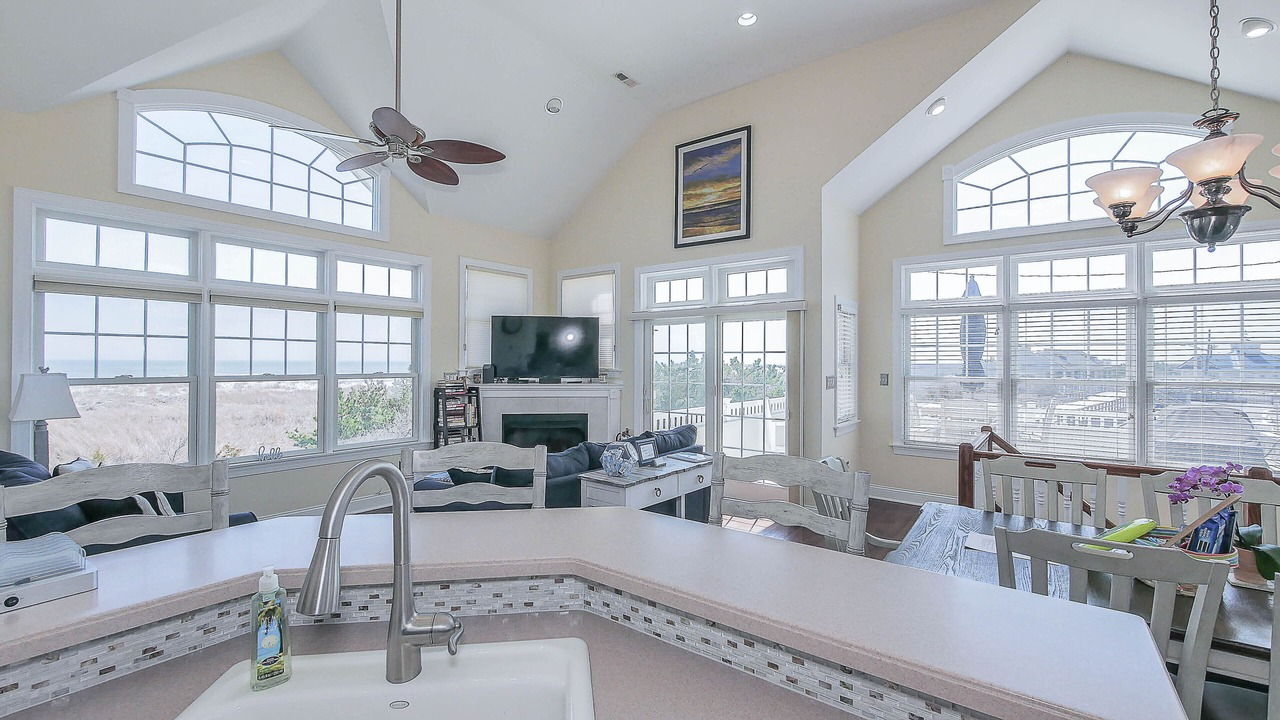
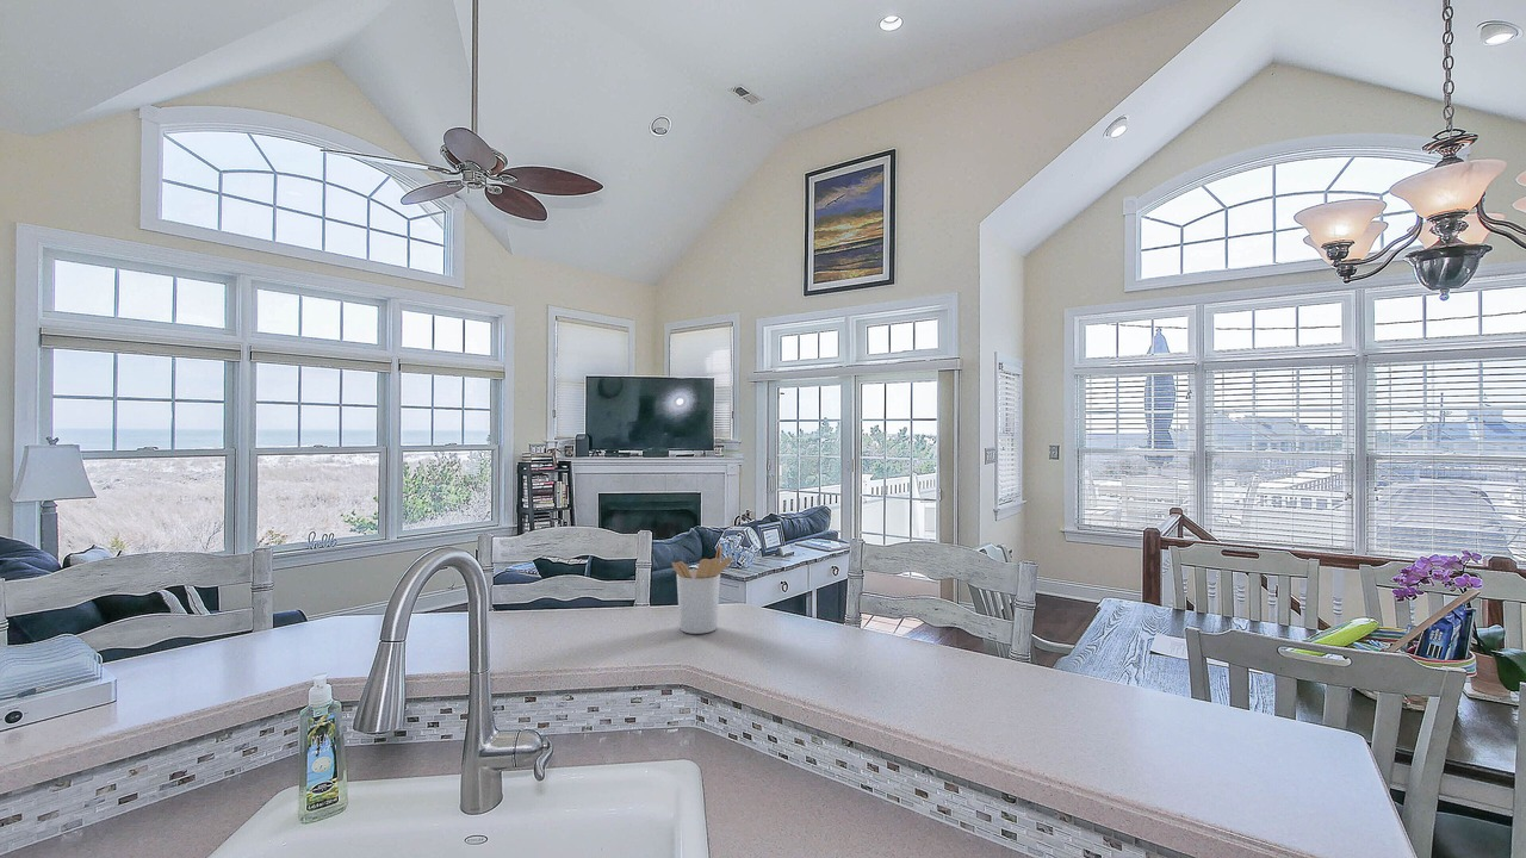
+ utensil holder [671,545,733,635]
